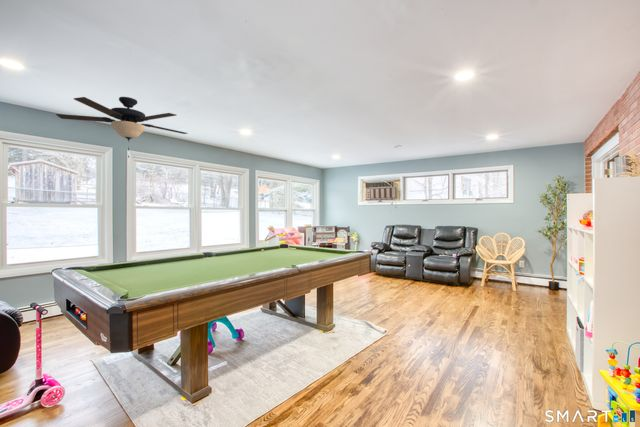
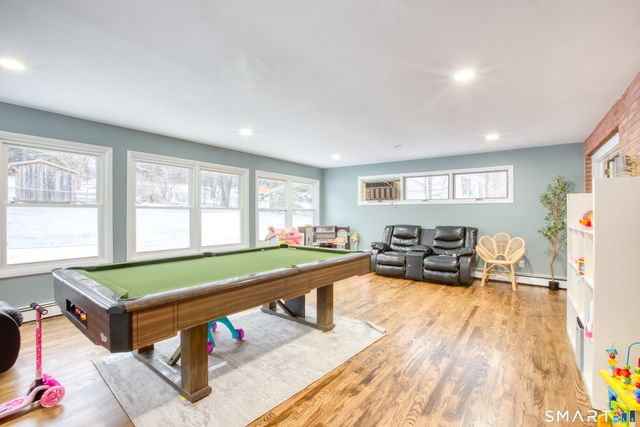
- ceiling fan [55,96,189,159]
